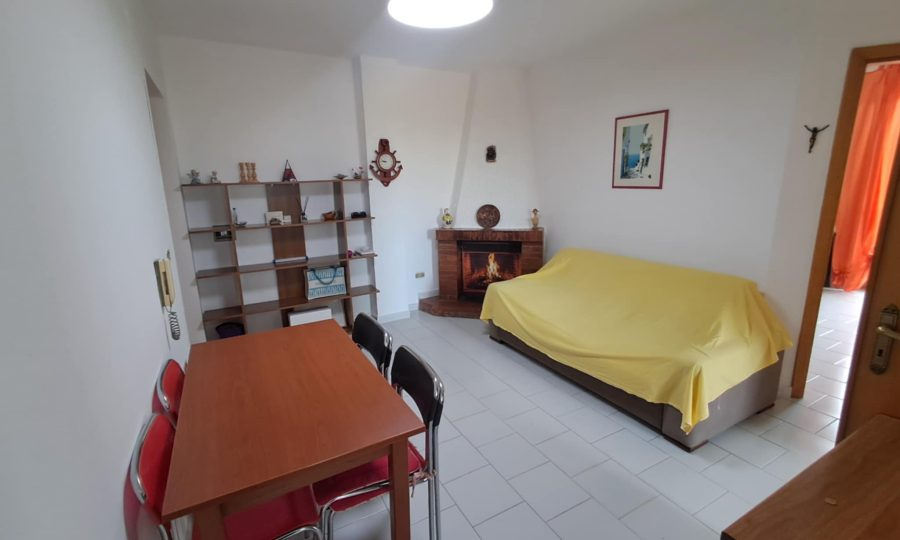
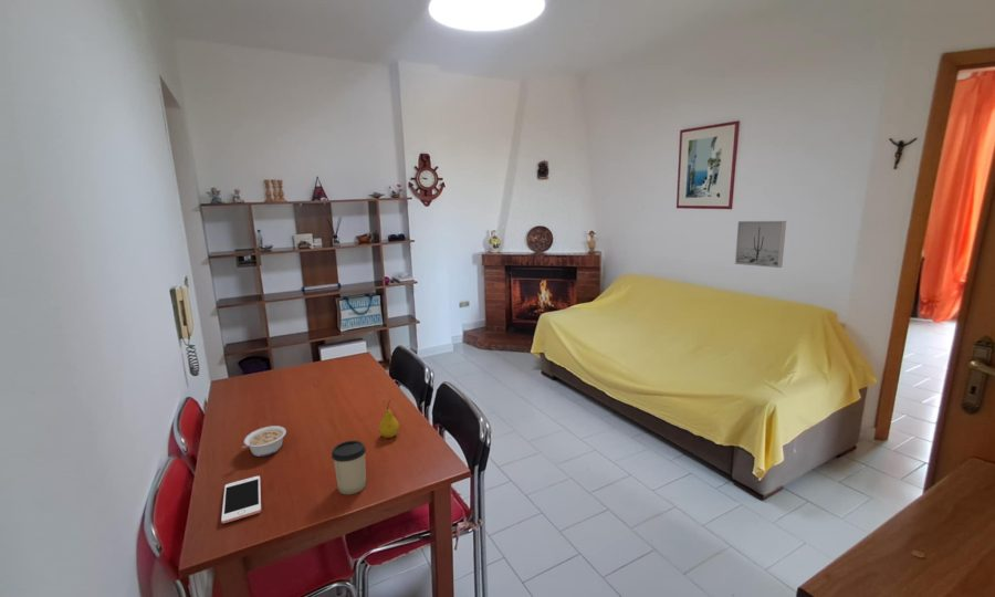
+ cup [331,439,367,495]
+ cell phone [220,474,262,524]
+ wall art [734,220,787,269]
+ legume [240,425,287,458]
+ fruit [378,399,400,439]
